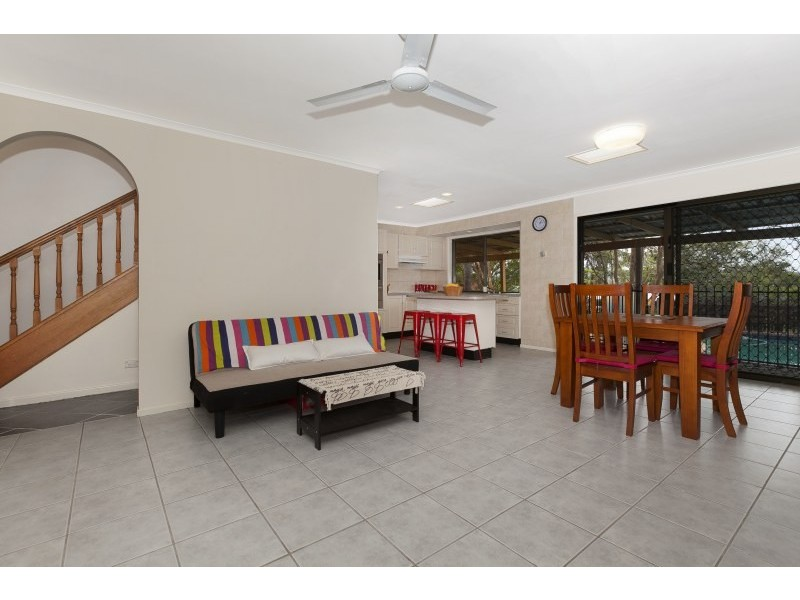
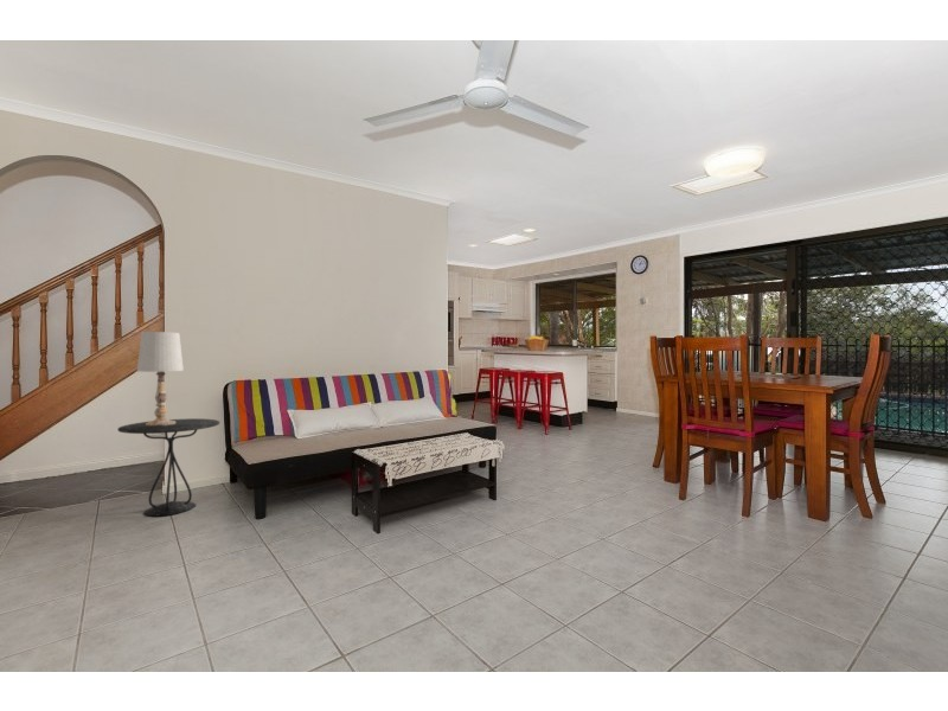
+ table lamp [136,331,185,425]
+ side table [116,417,220,517]
